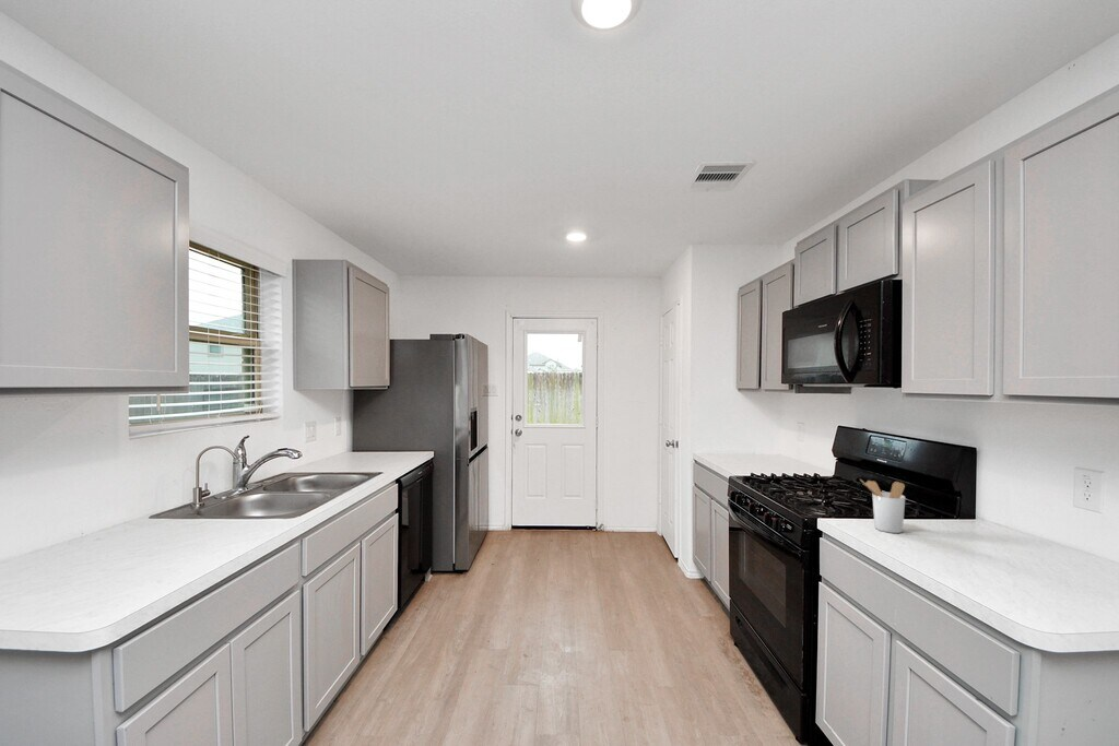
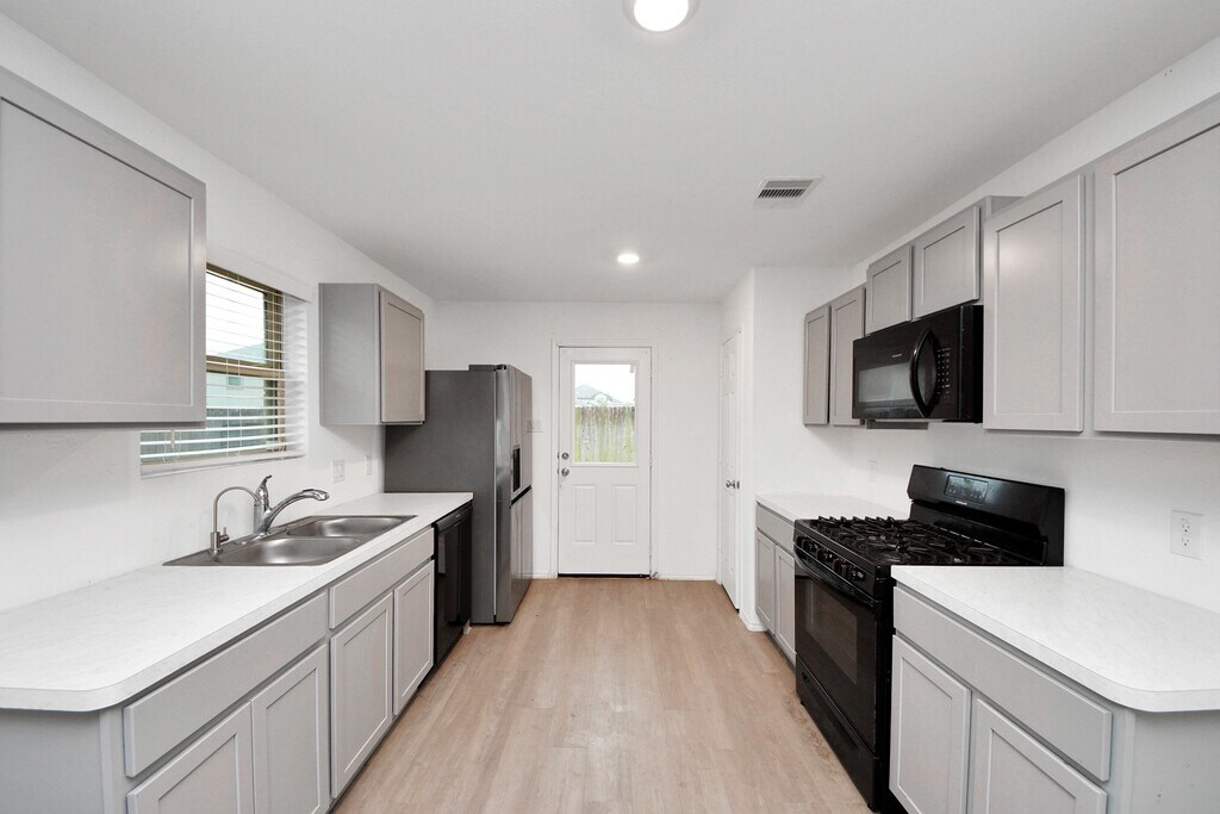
- utensil holder [859,478,906,534]
